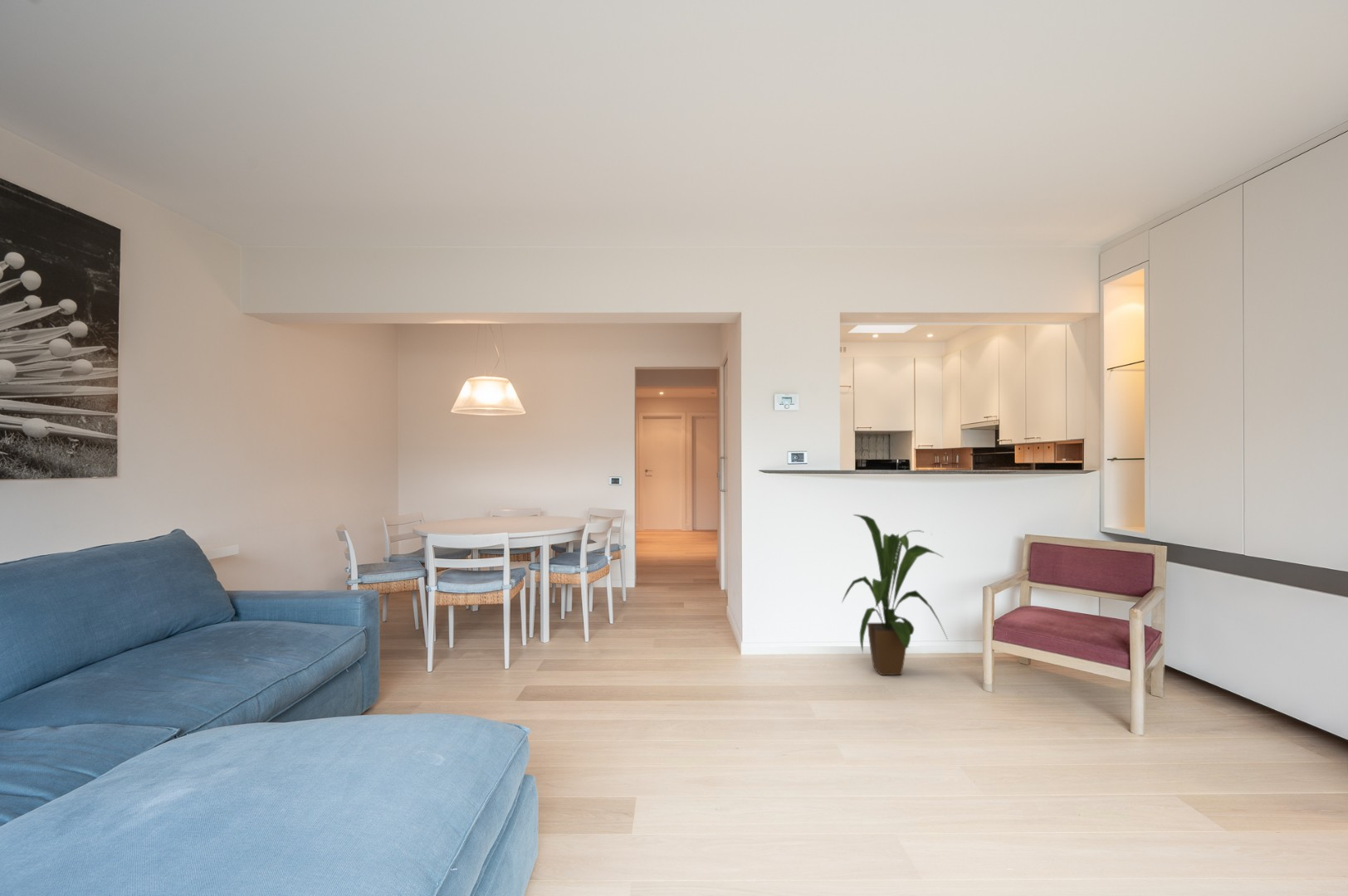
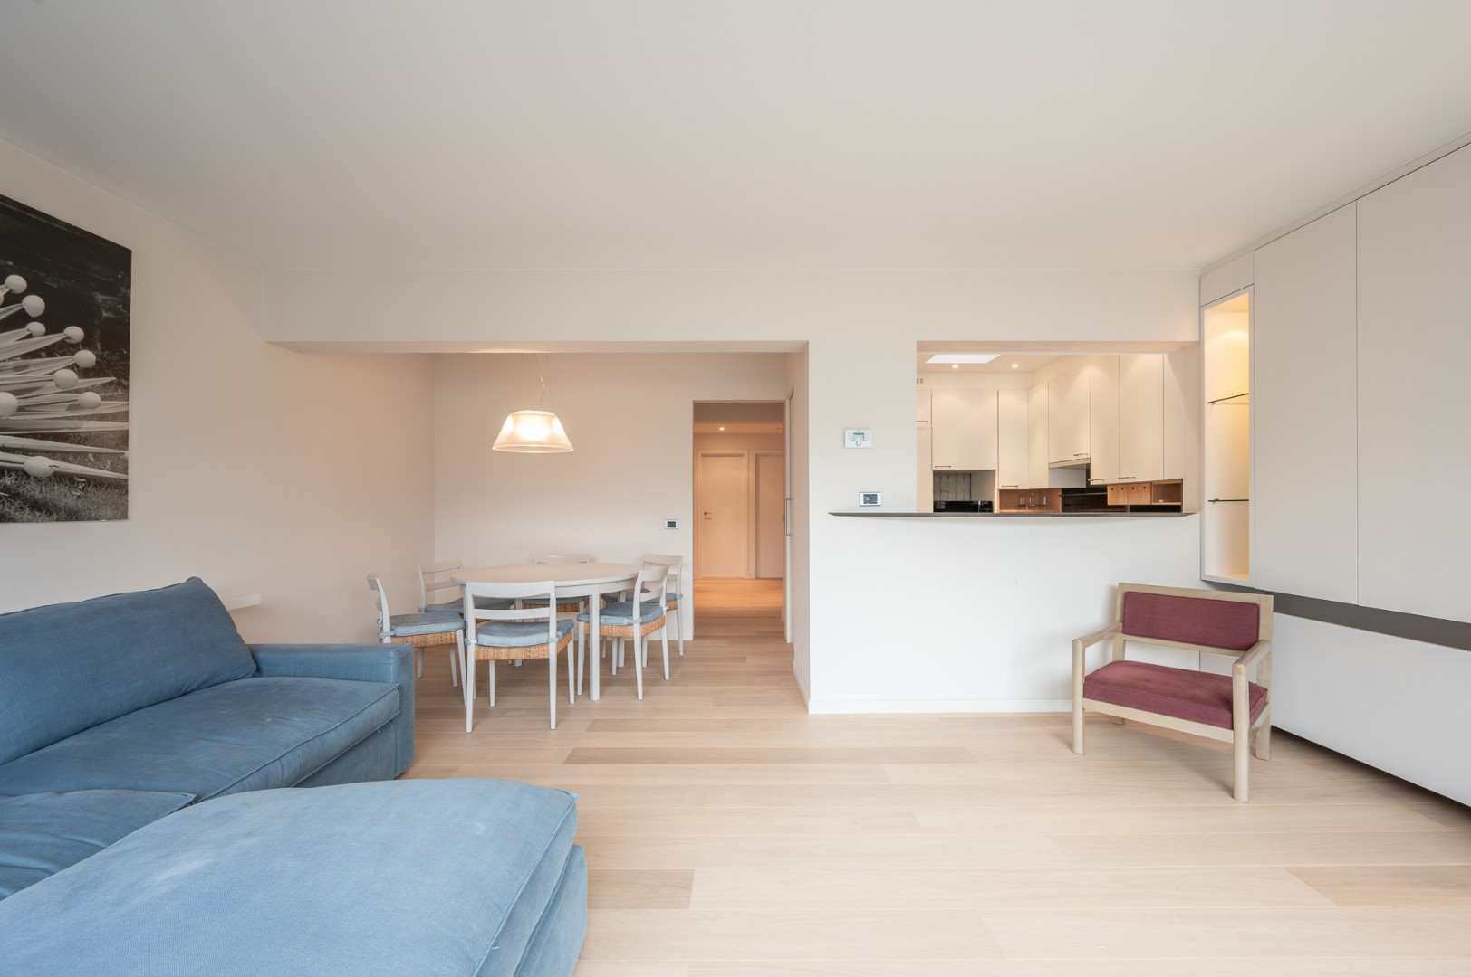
- house plant [841,514,949,676]
